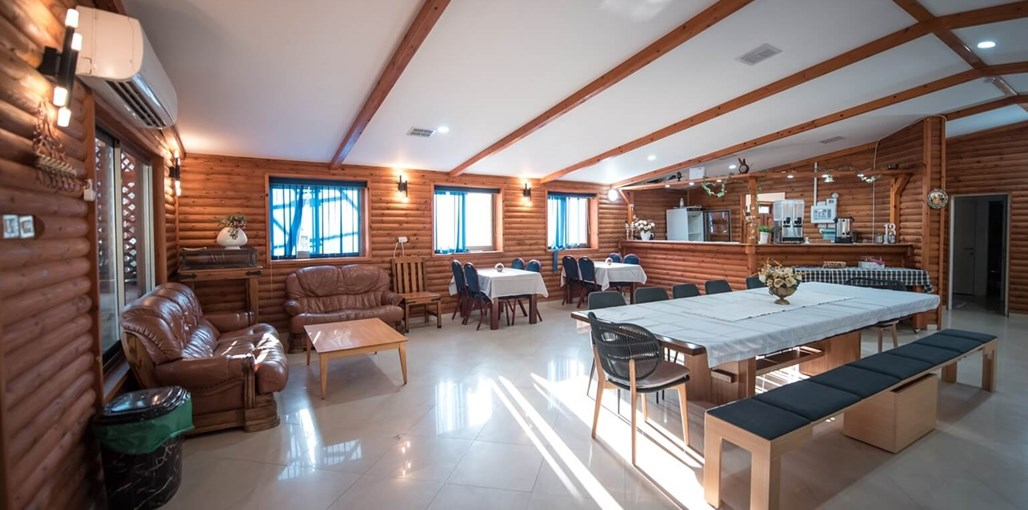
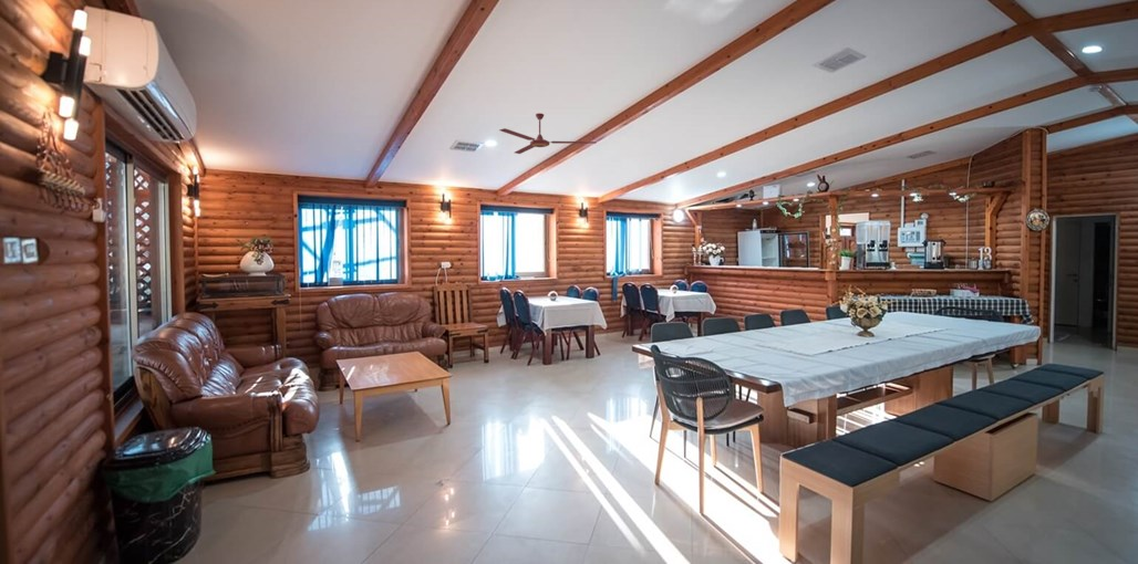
+ ceiling fan [498,112,598,155]
